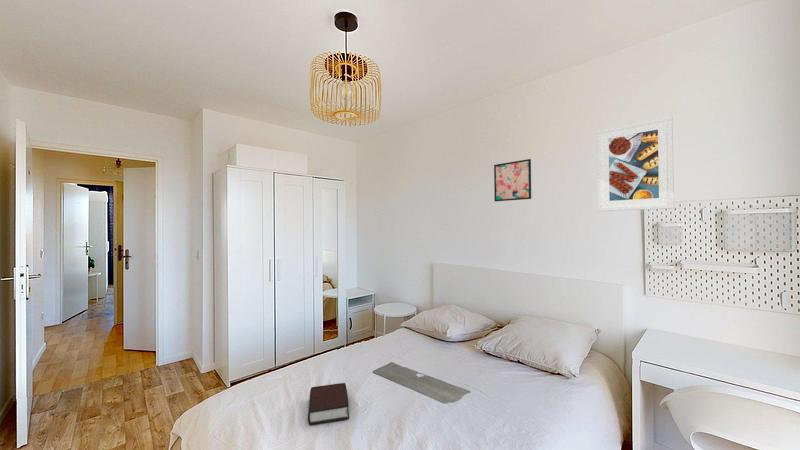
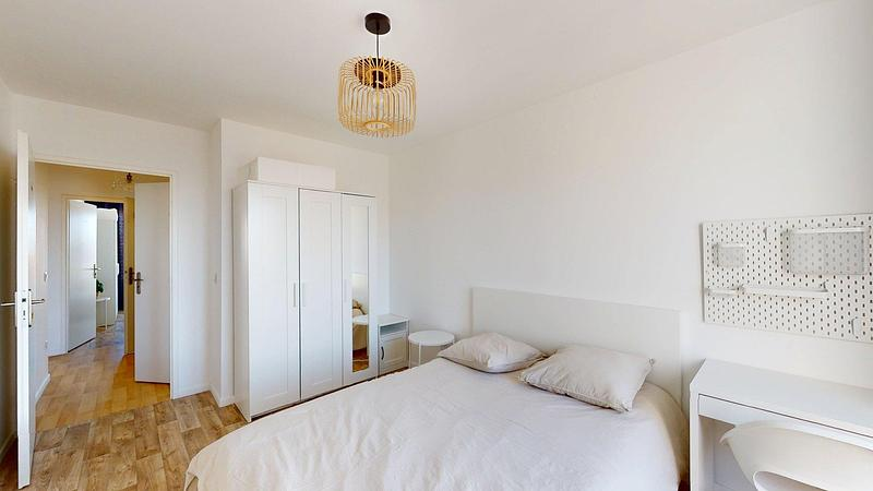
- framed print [596,115,675,212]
- wall art [493,158,532,202]
- bible [307,382,350,426]
- bath mat [372,361,471,405]
